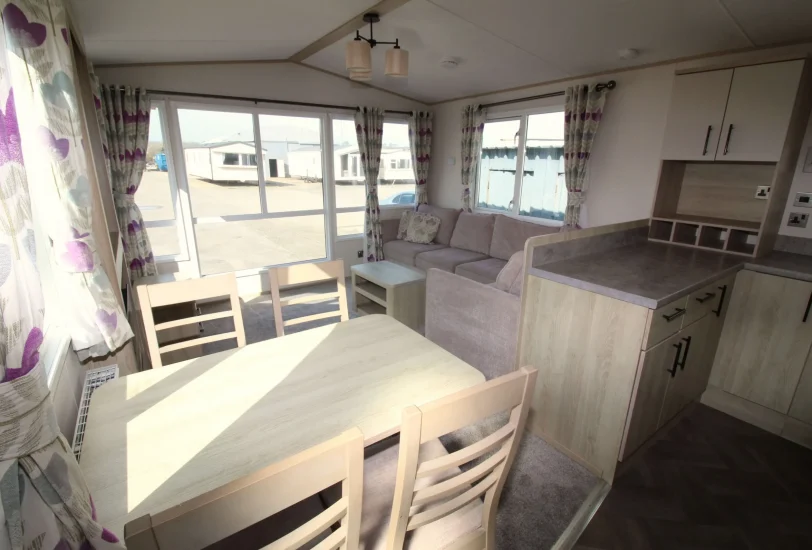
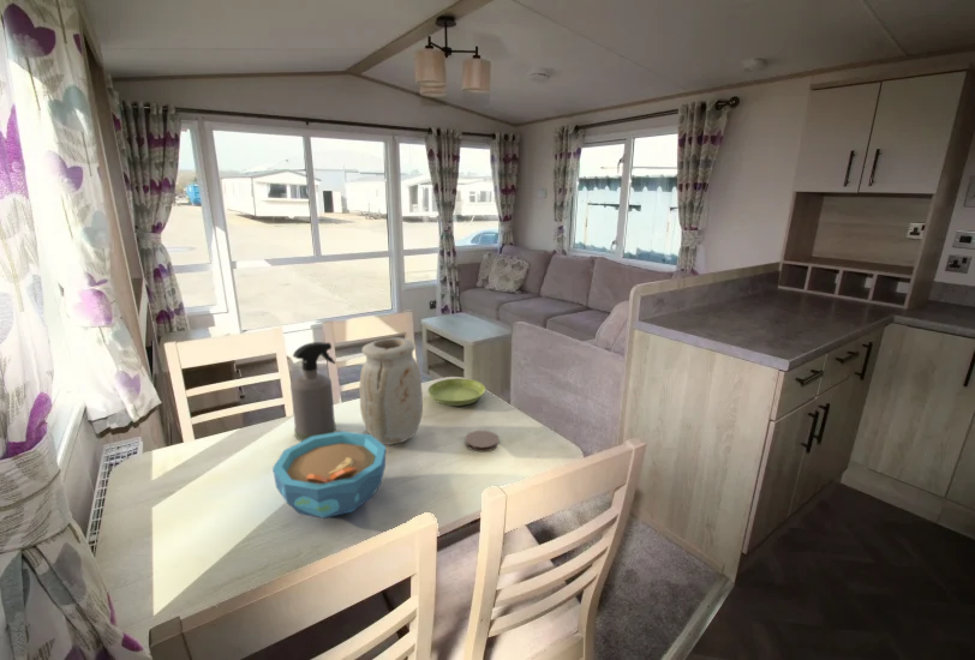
+ spray bottle [289,341,337,442]
+ coaster [465,430,501,452]
+ bowl [271,430,387,520]
+ vase [359,337,424,446]
+ saucer [426,377,486,407]
